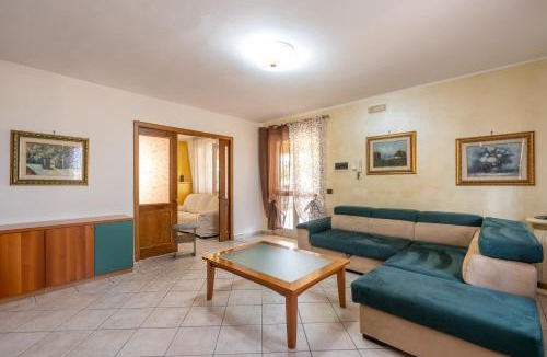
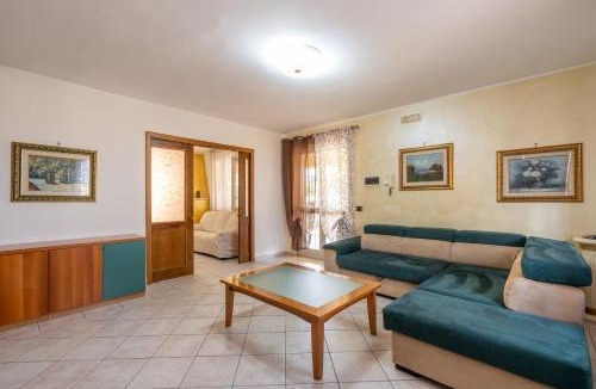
- stool [171,222,200,260]
